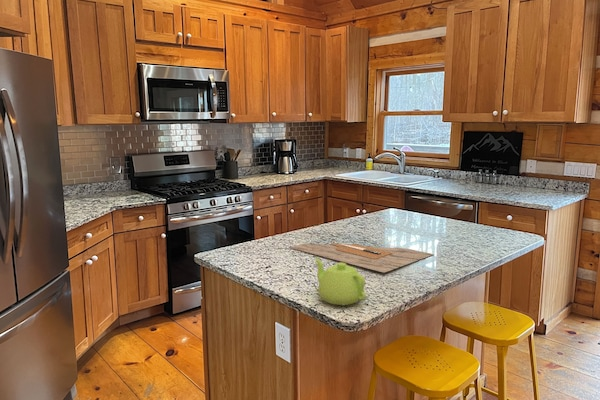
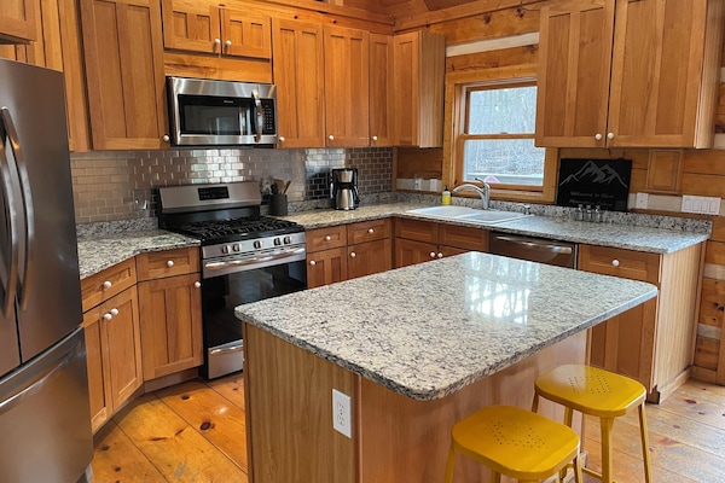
- teapot [314,257,367,306]
- cutting board [288,242,435,274]
